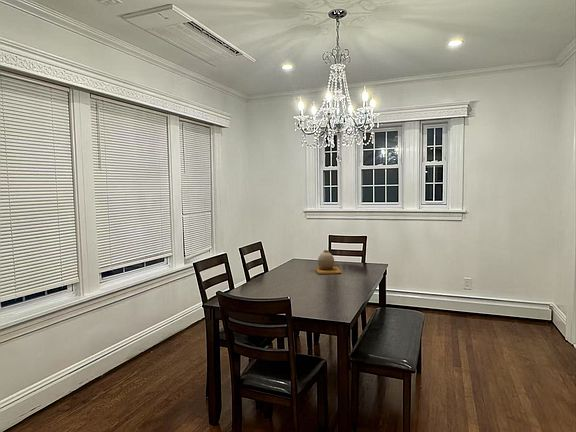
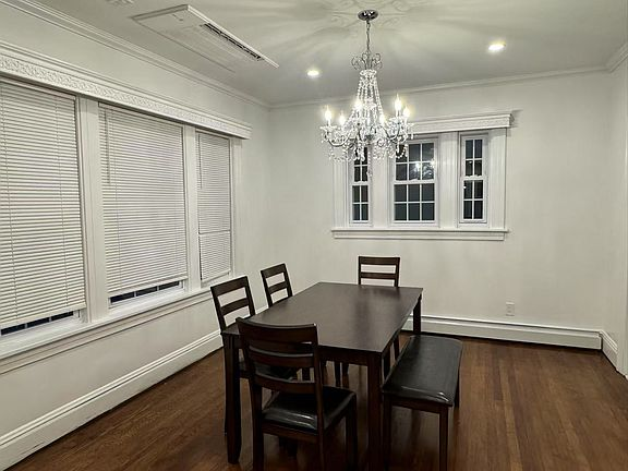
- vase [315,249,343,275]
